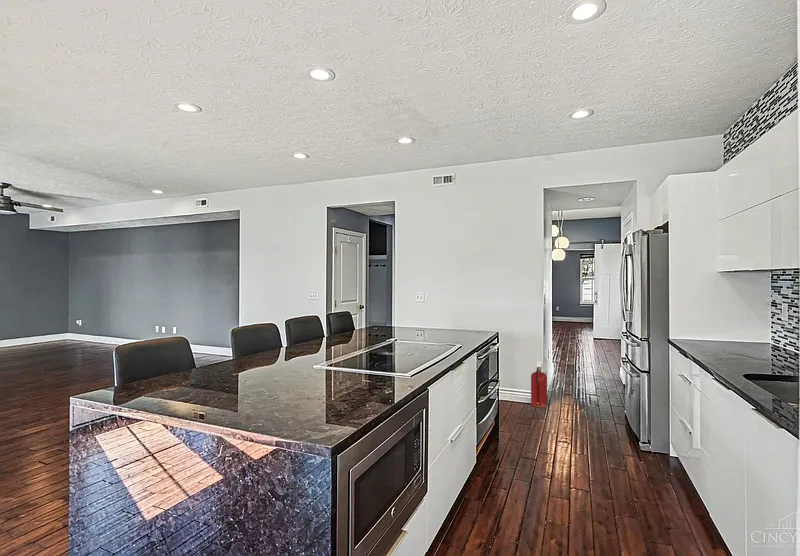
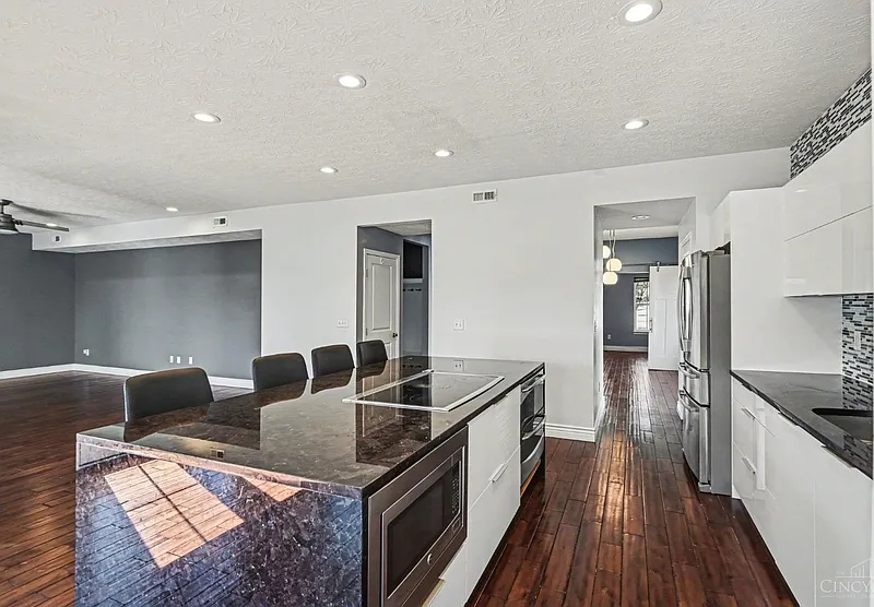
- fire extinguisher [530,360,548,408]
